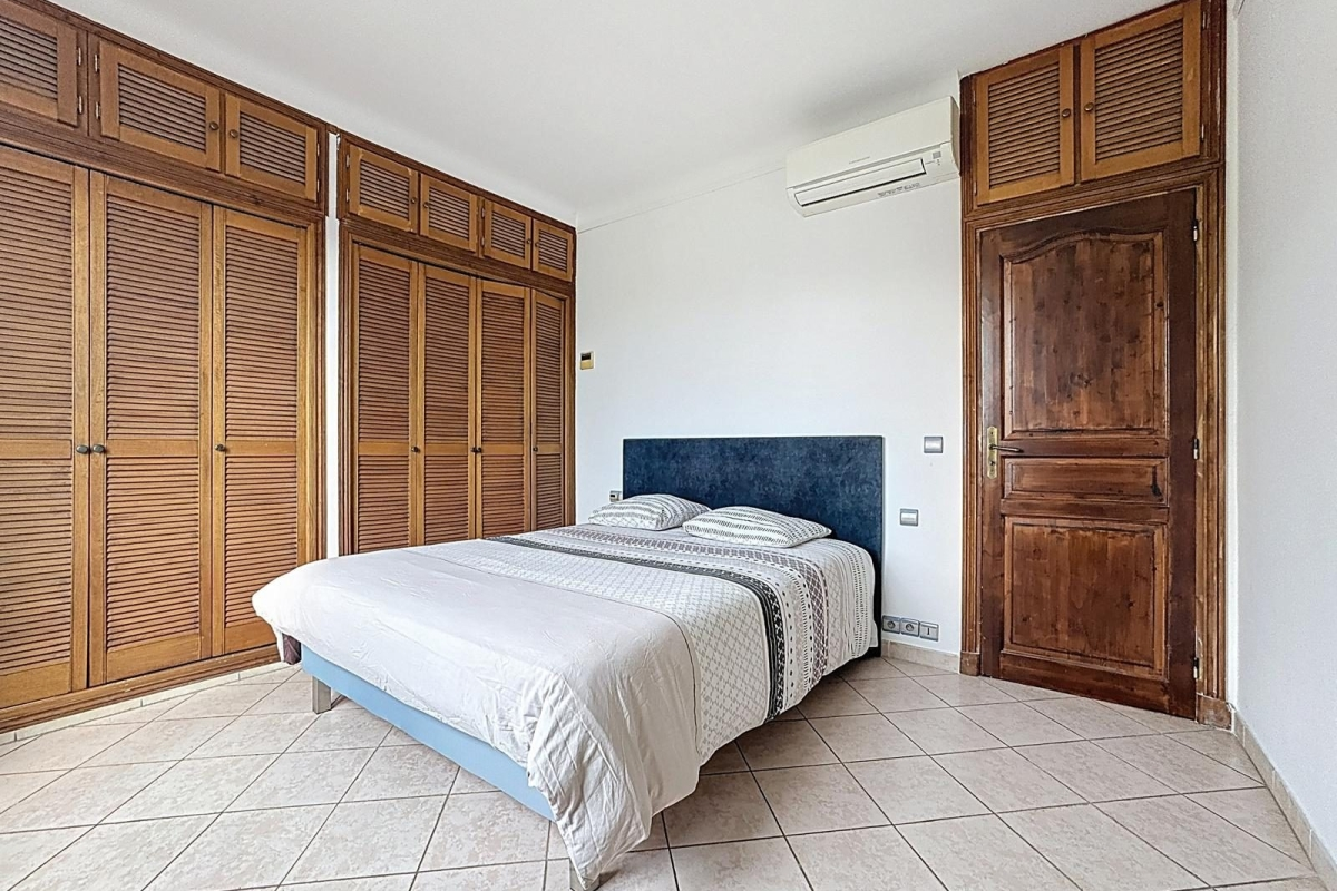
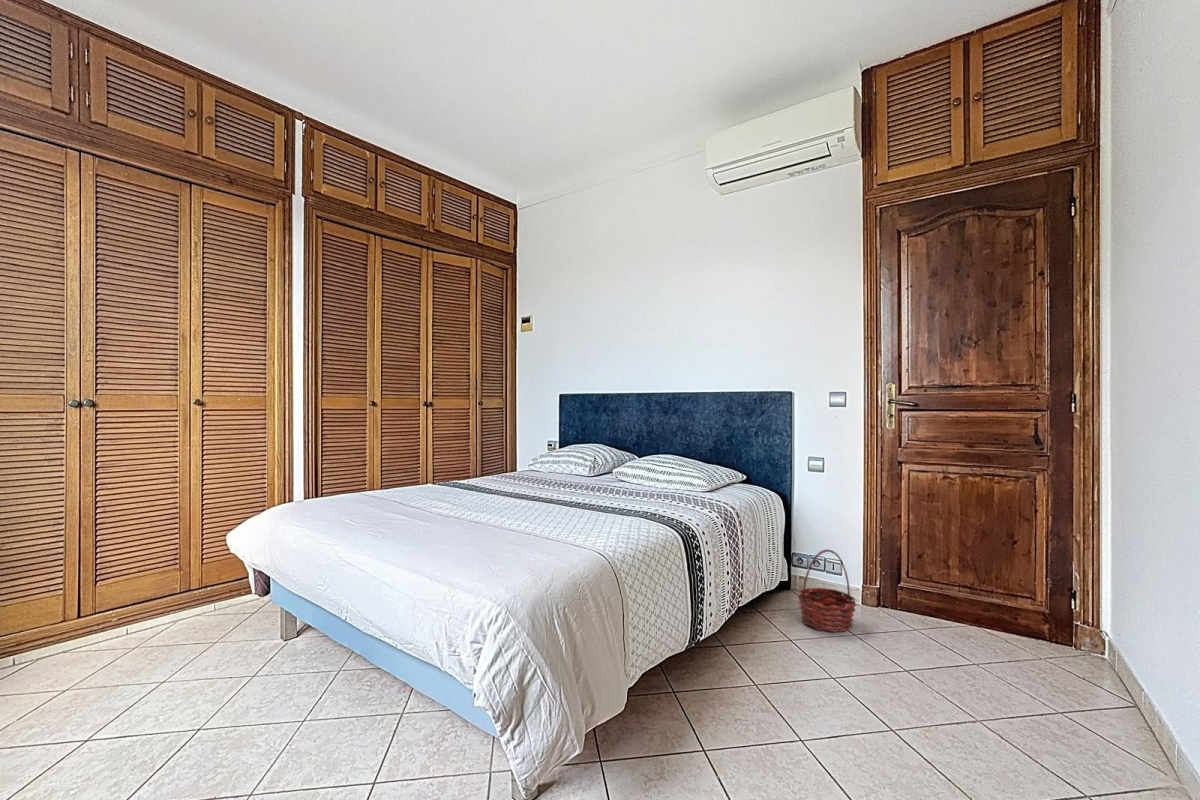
+ basket [797,549,858,633]
